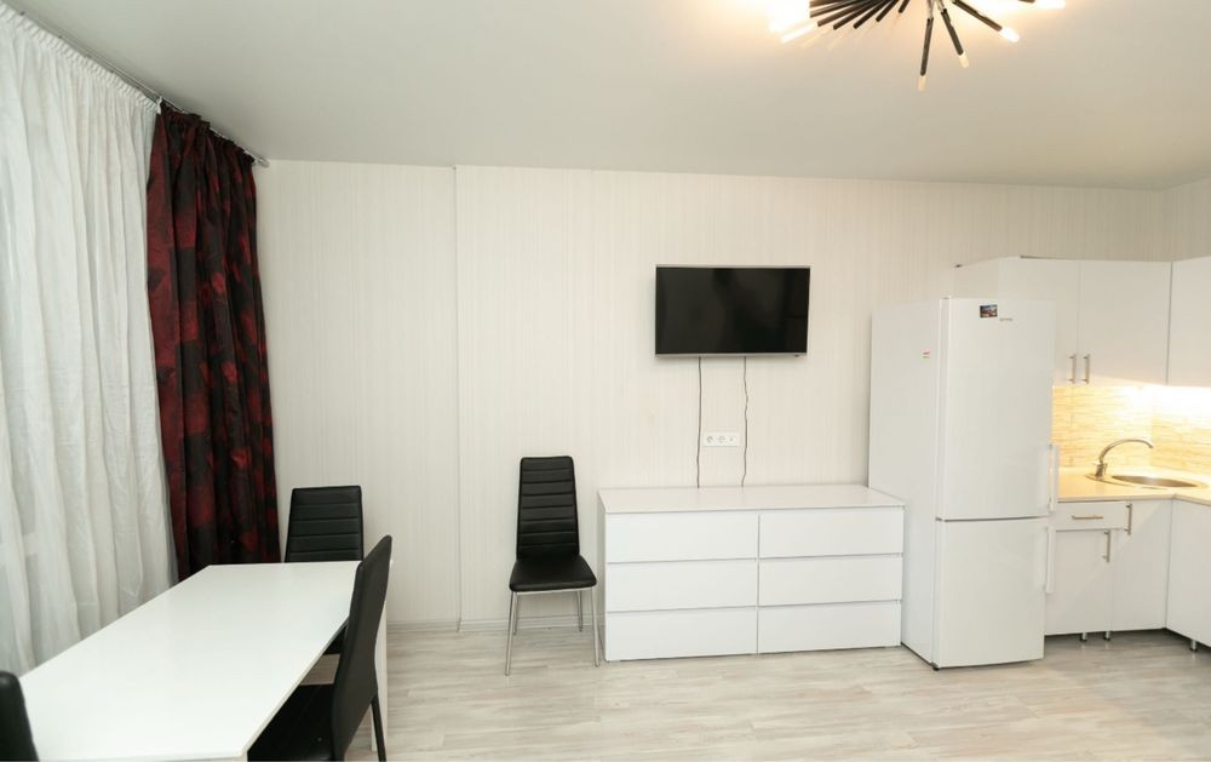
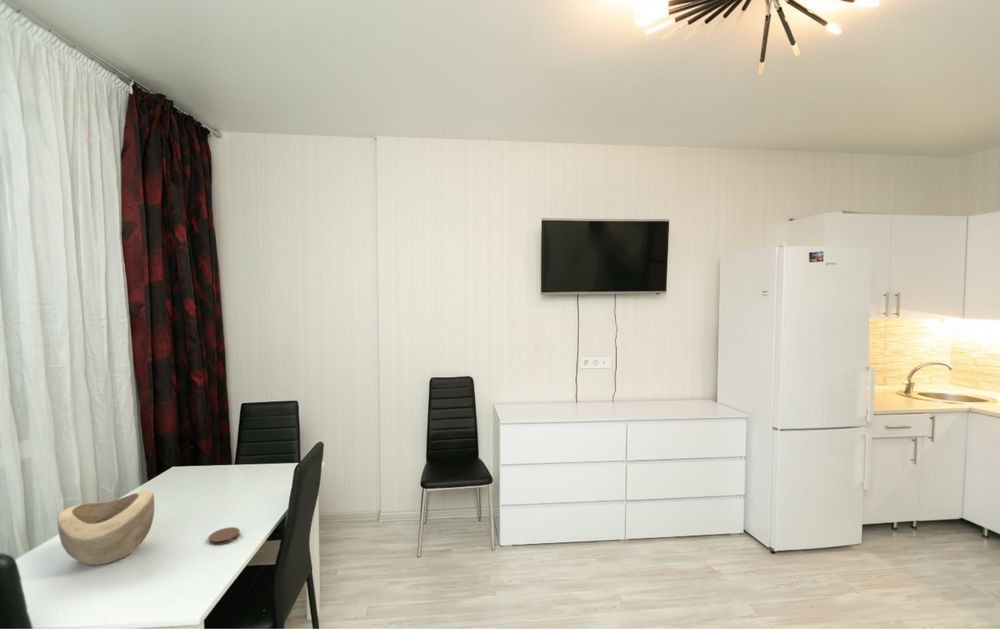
+ decorative bowl [57,490,155,566]
+ coaster [208,526,241,546]
